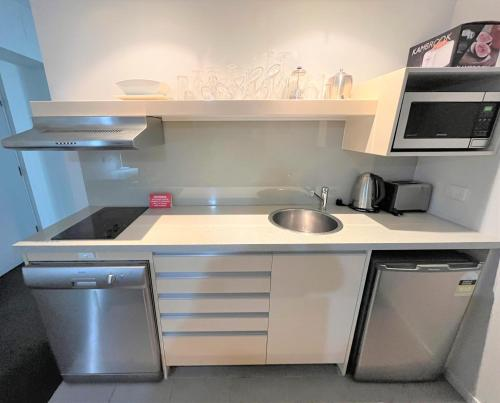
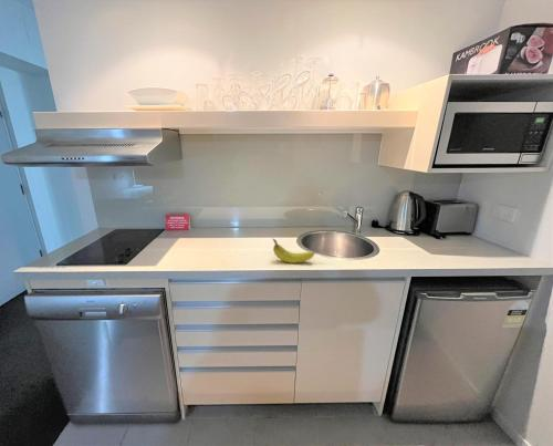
+ fruit [272,238,315,263]
